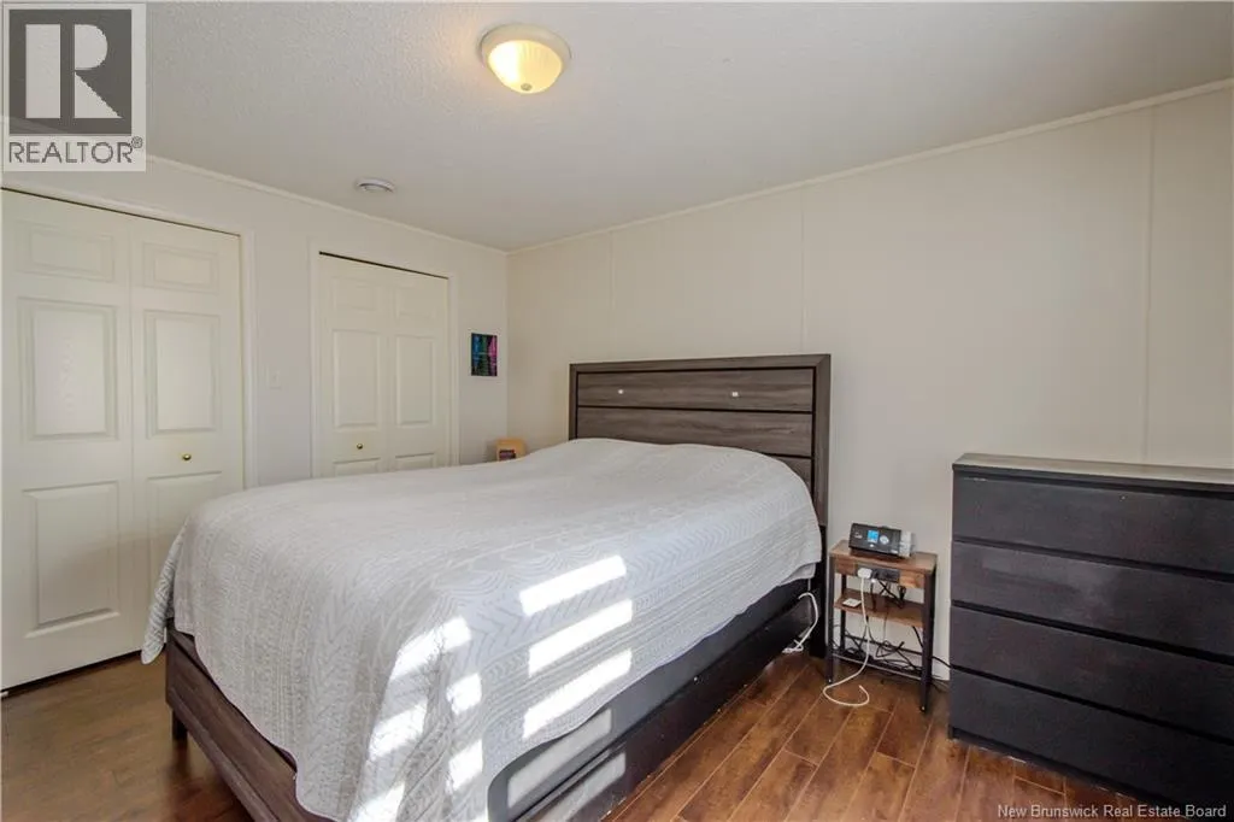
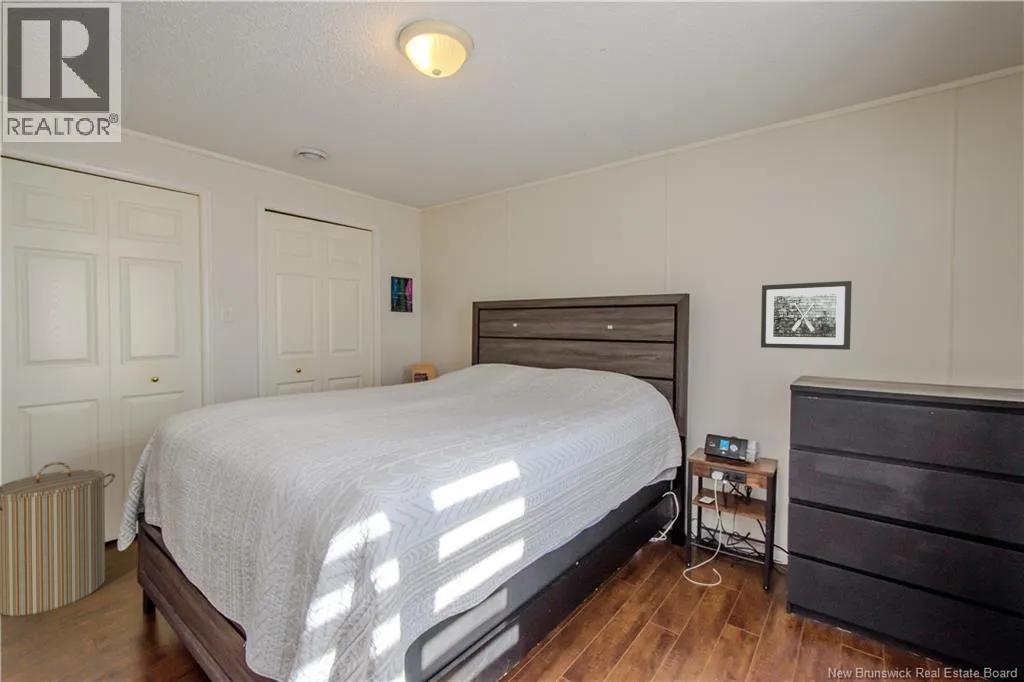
+ laundry hamper [0,461,116,617]
+ wall art [760,280,853,351]
